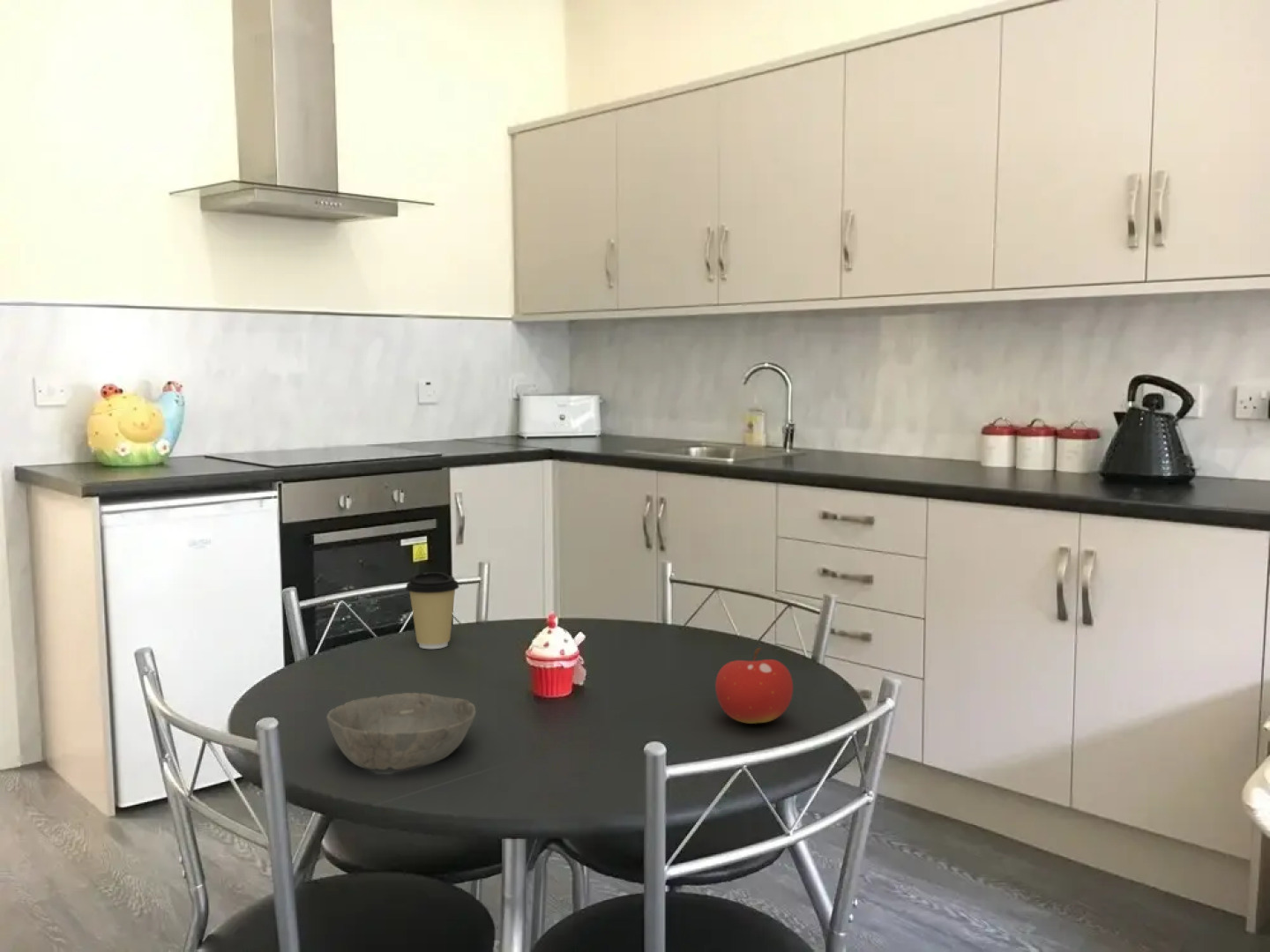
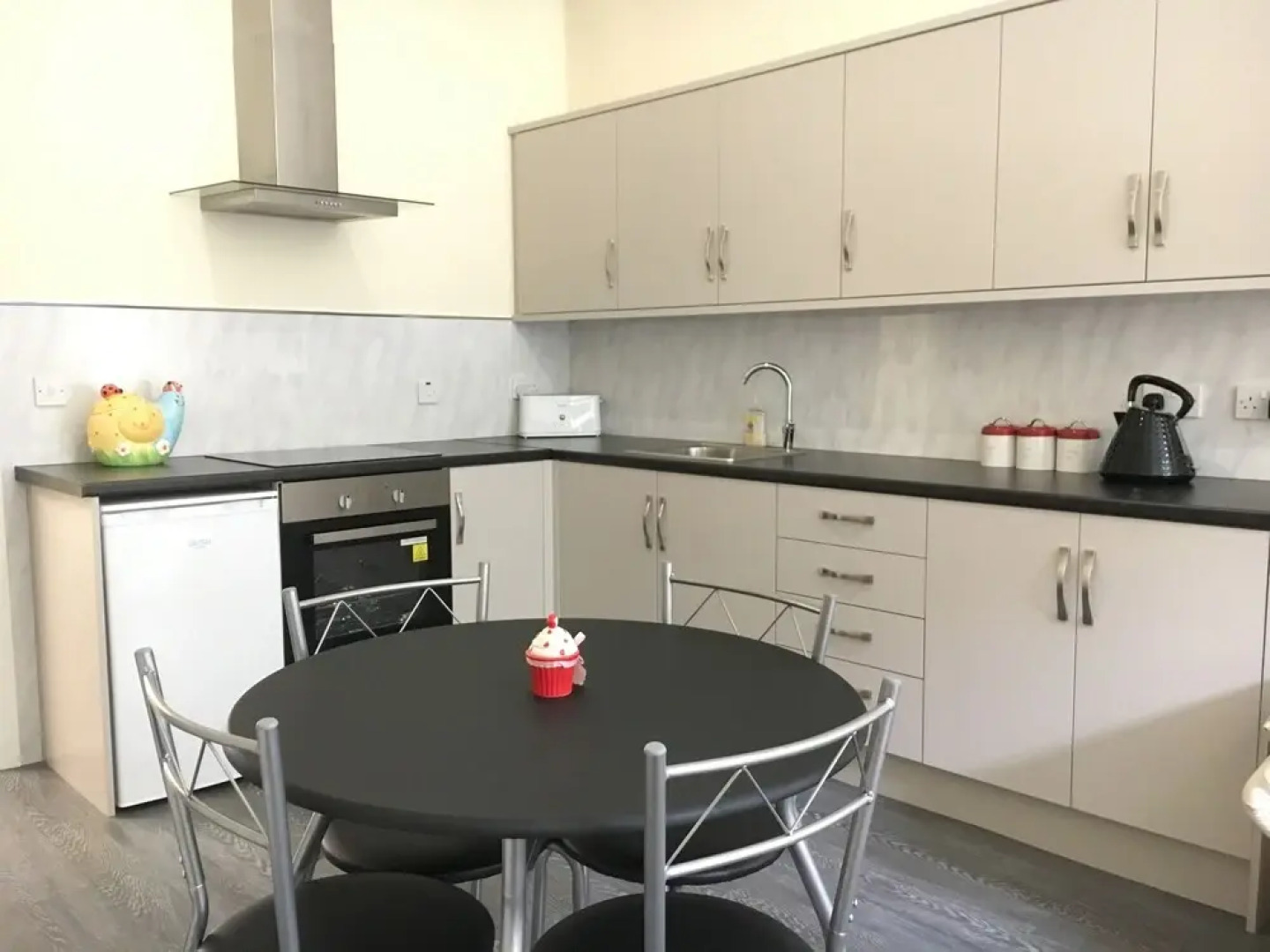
- coffee cup [405,571,460,650]
- fruit [714,647,794,725]
- bowl [326,692,476,770]
